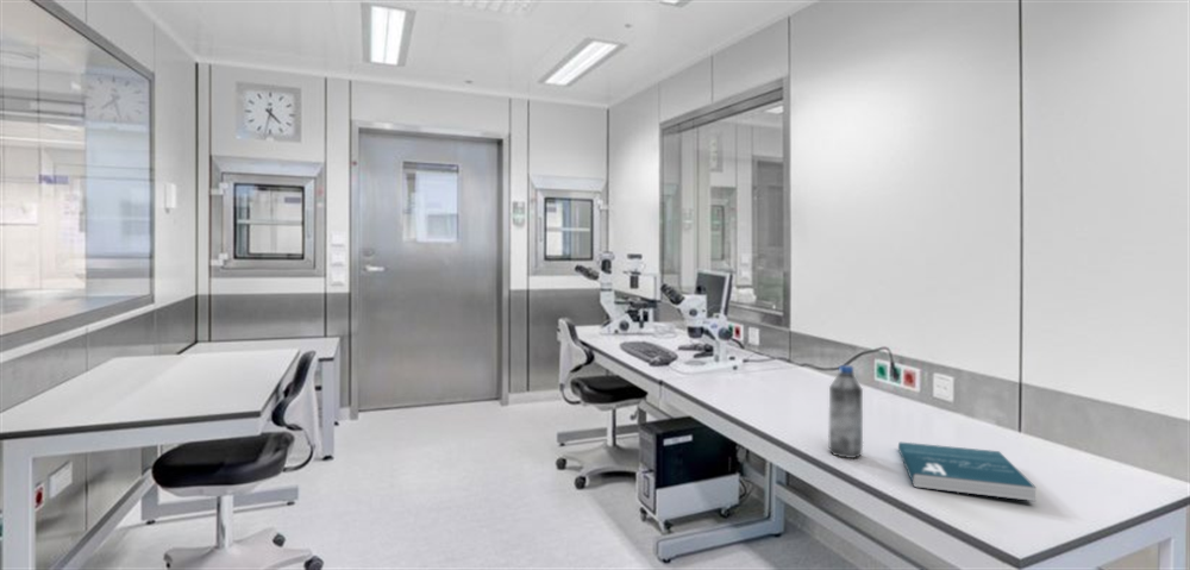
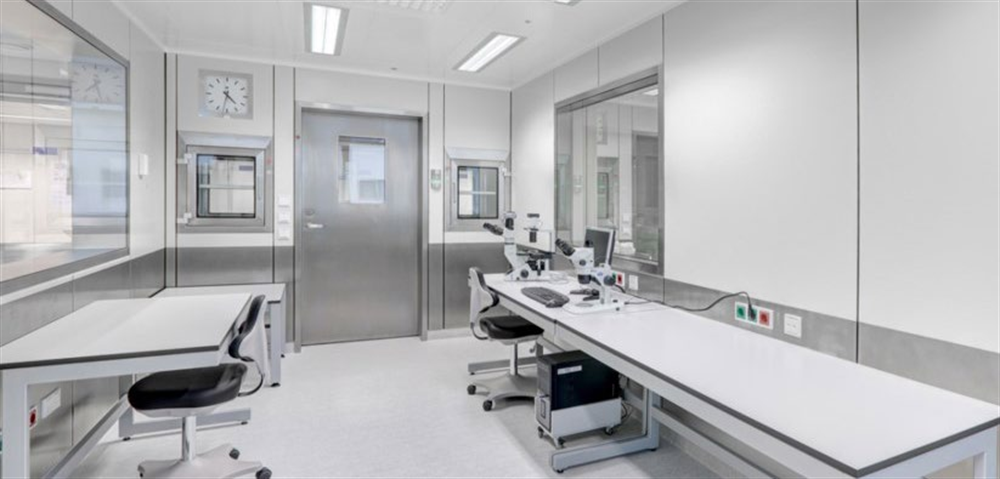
- water bottle [828,364,864,459]
- book [897,440,1036,502]
